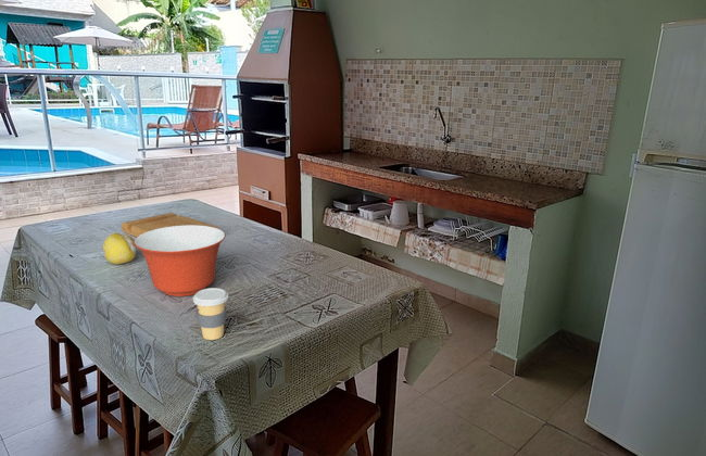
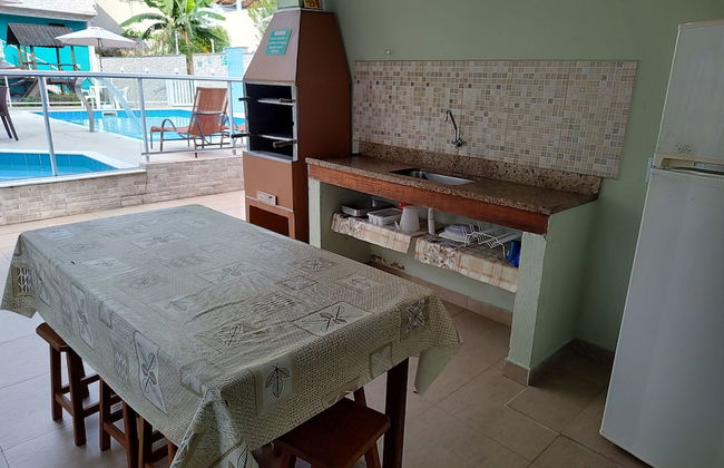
- cutting board [121,212,222,238]
- coffee cup [192,287,229,341]
- mixing bowl [134,226,226,297]
- fruit [102,232,138,265]
